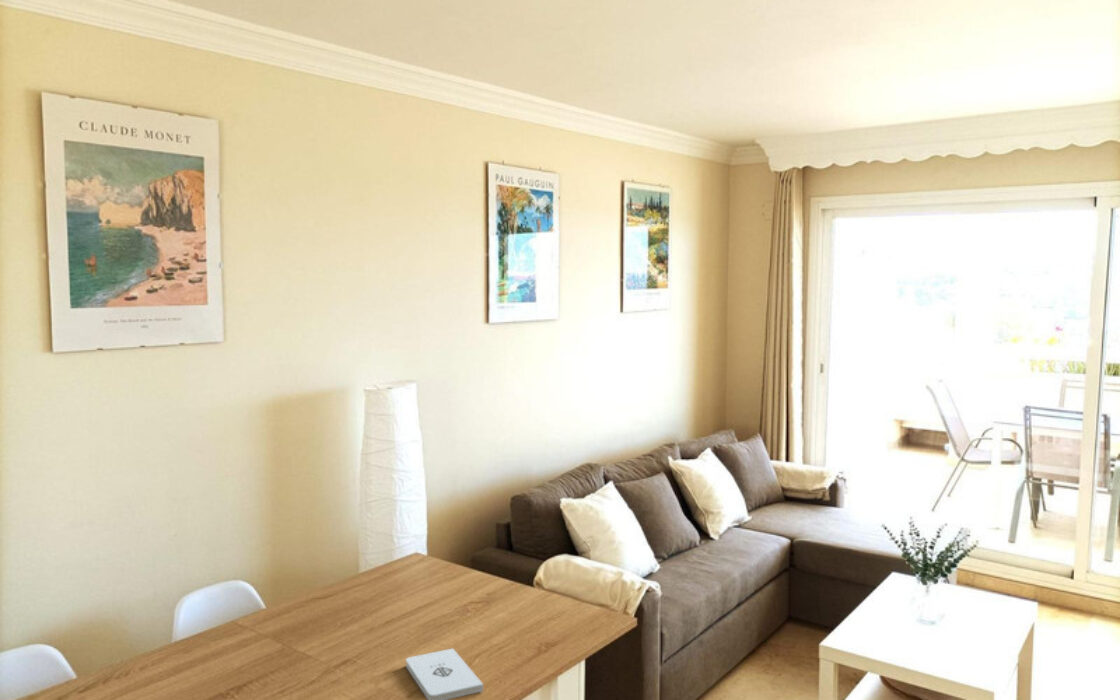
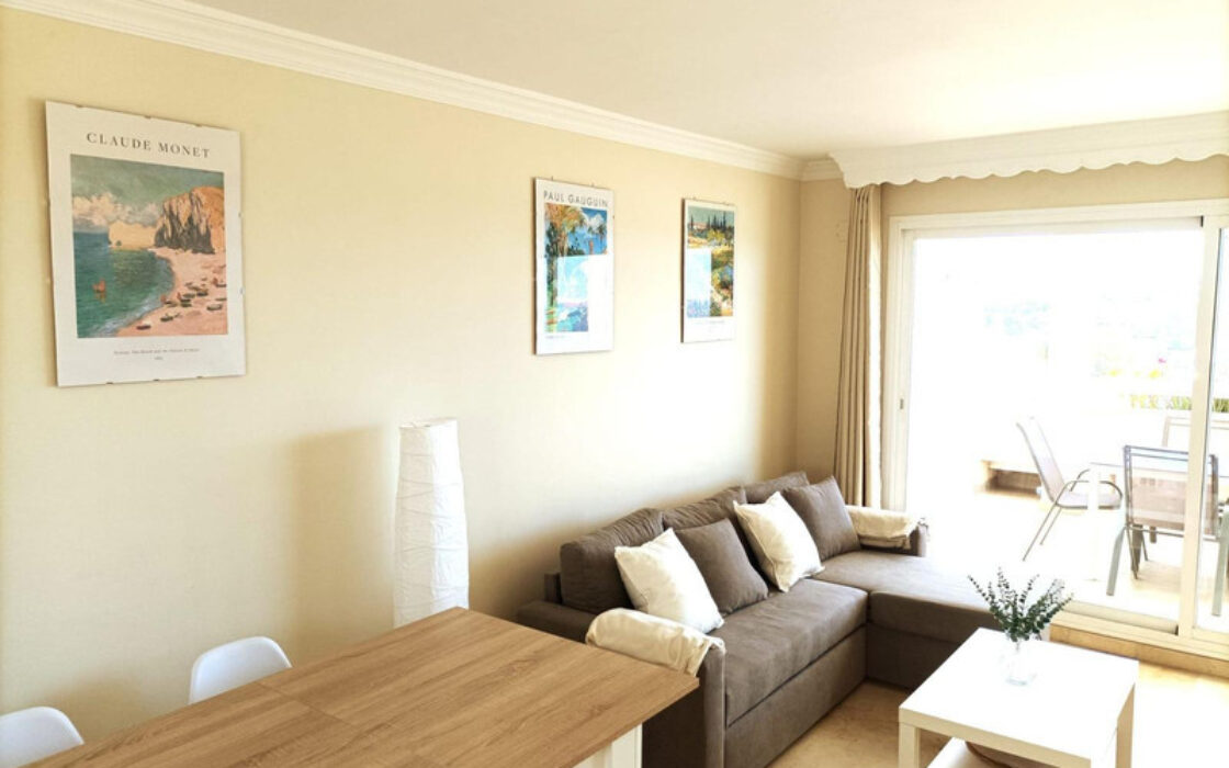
- notepad [405,647,484,700]
